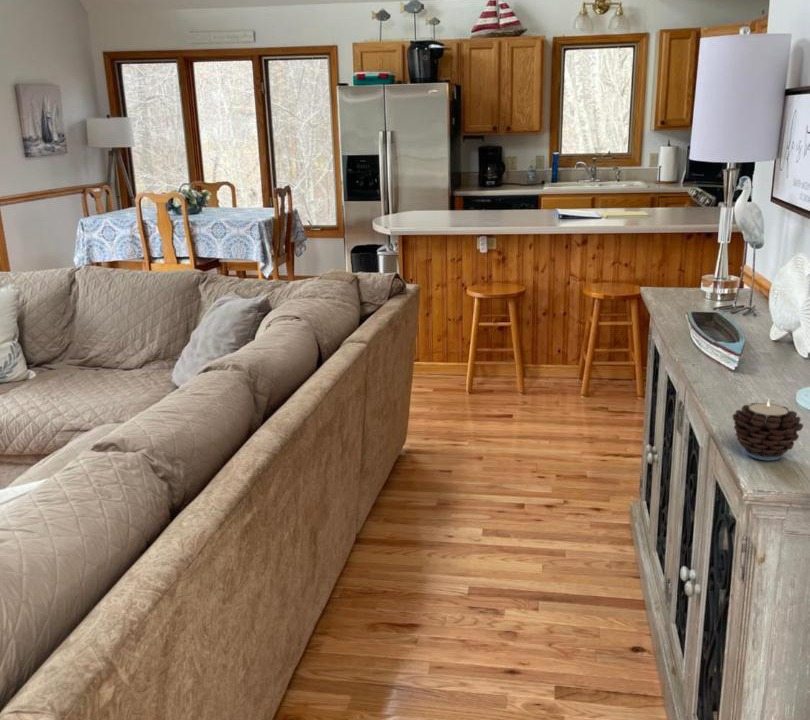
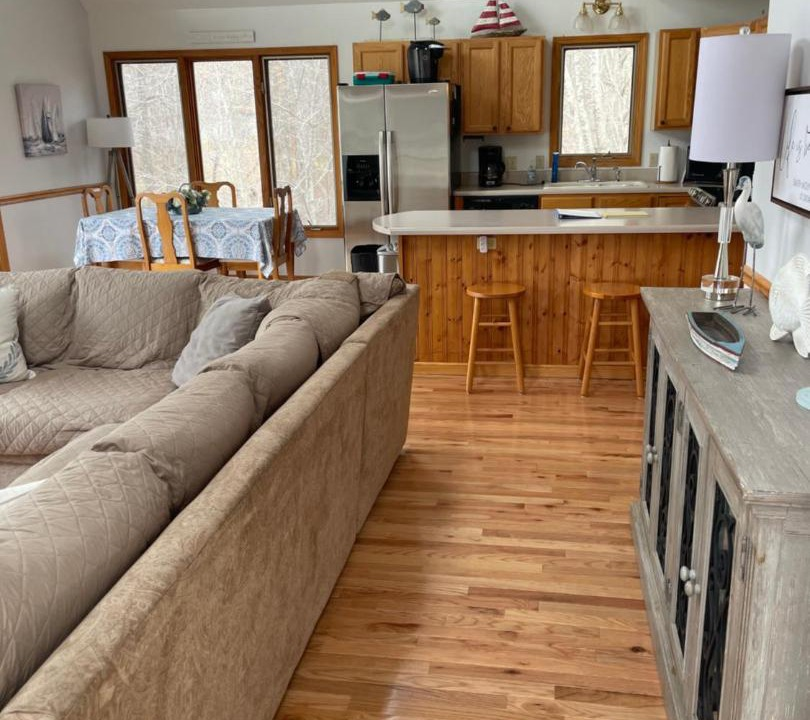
- candle [732,399,804,462]
